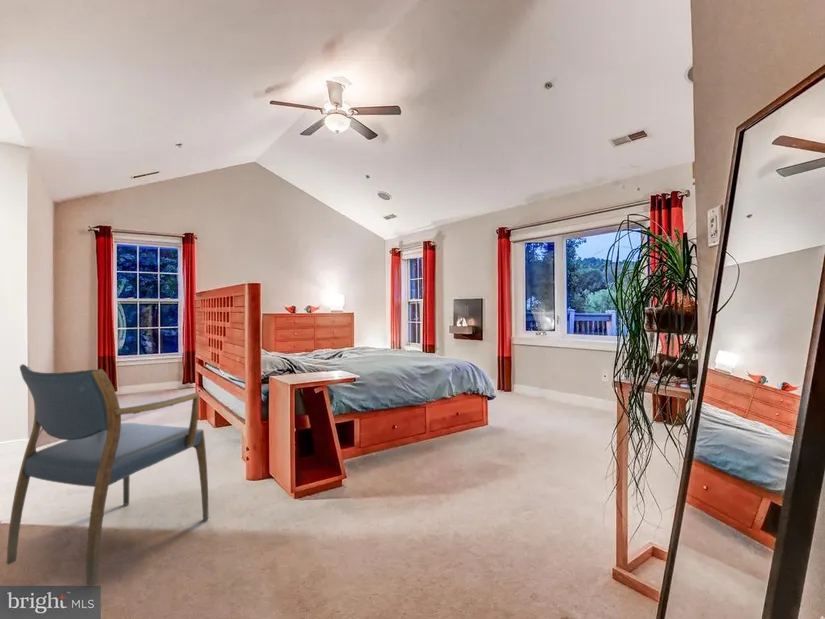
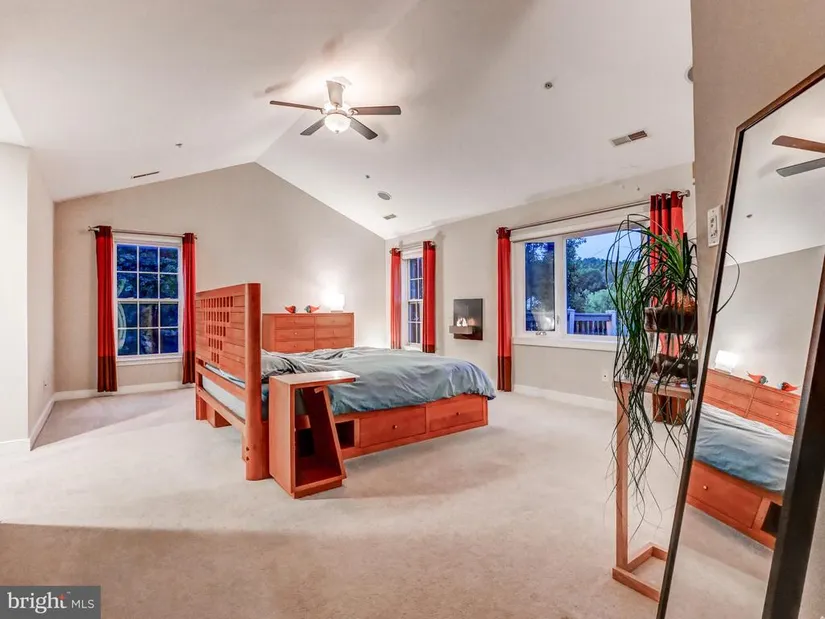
- armchair [6,363,209,586]
